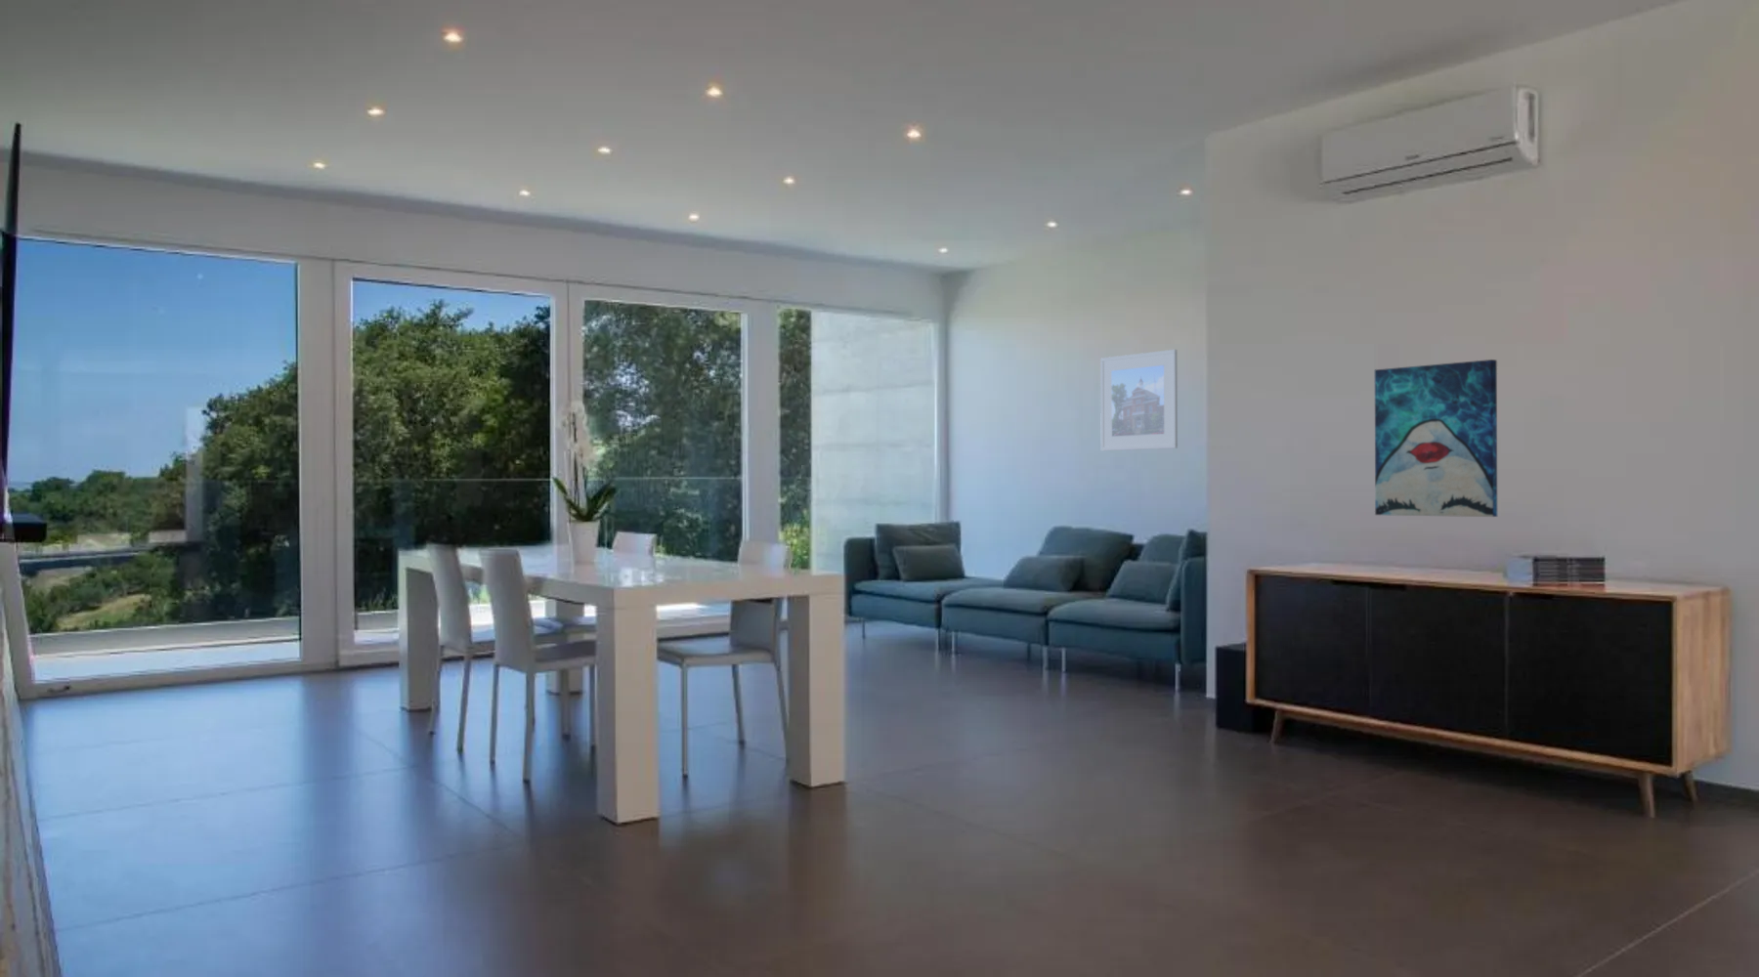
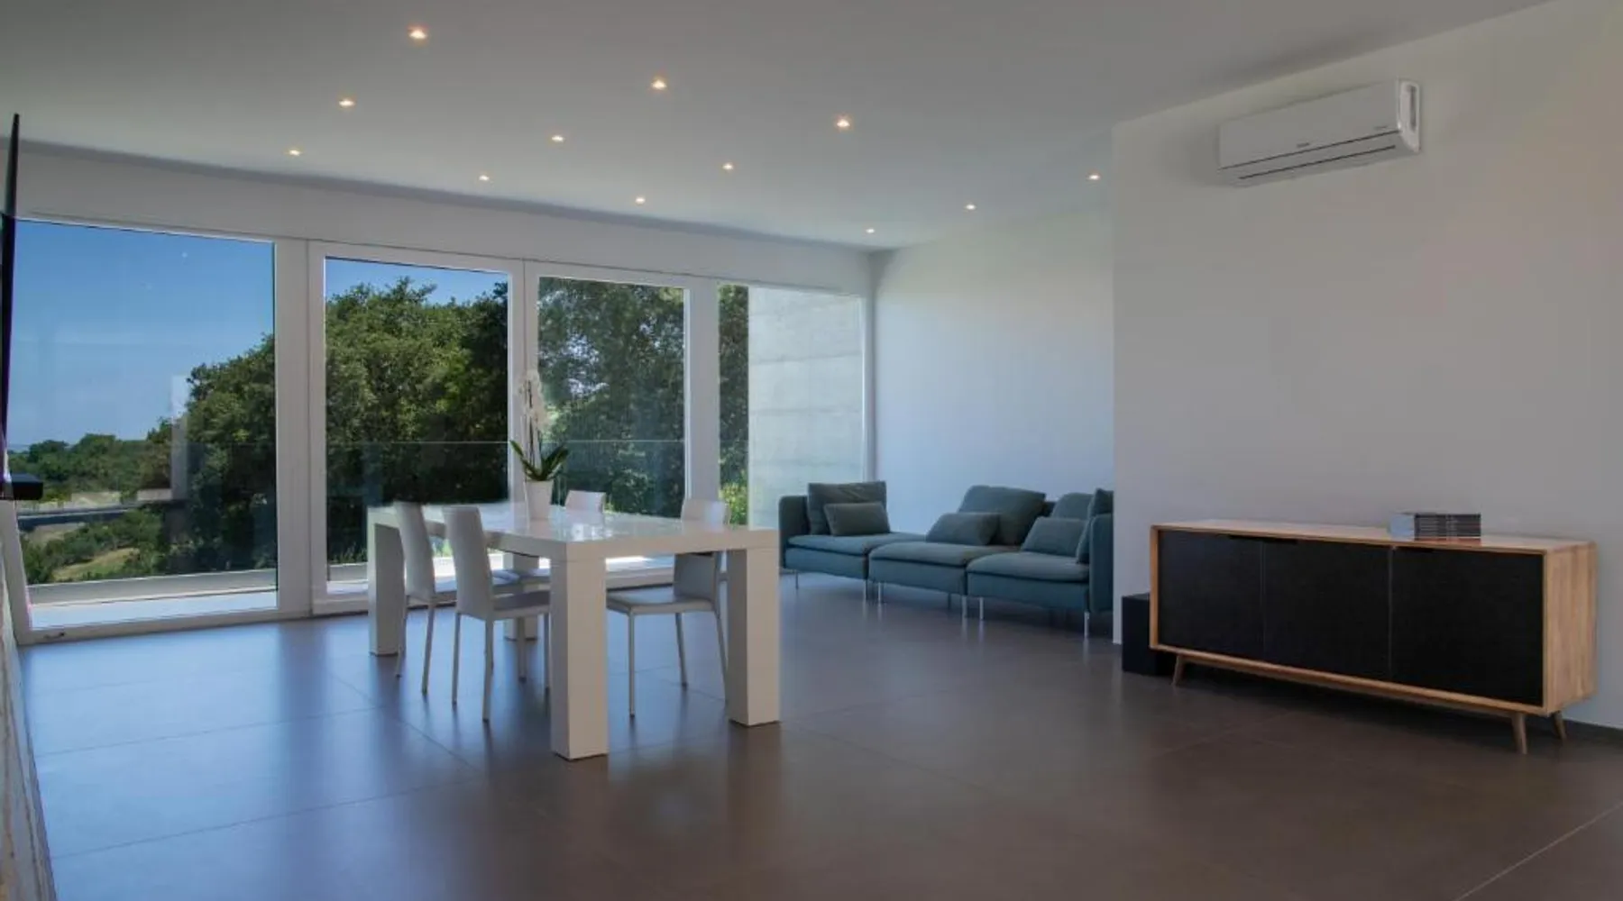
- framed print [1100,349,1179,451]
- wall art [1374,359,1498,517]
